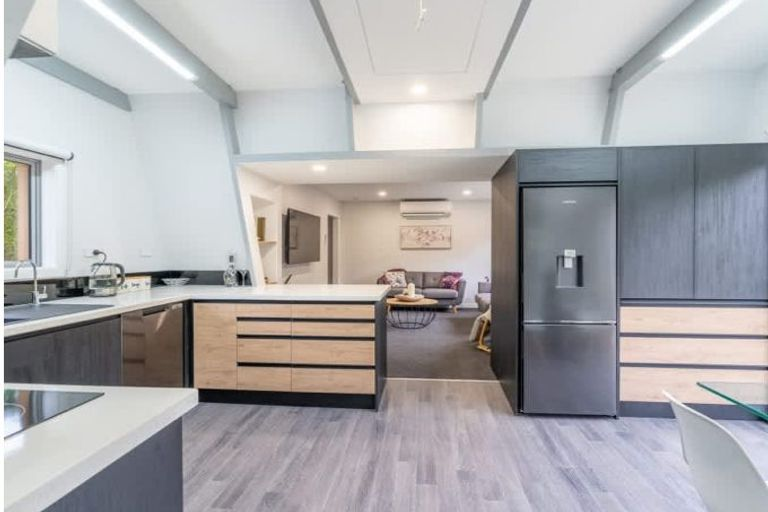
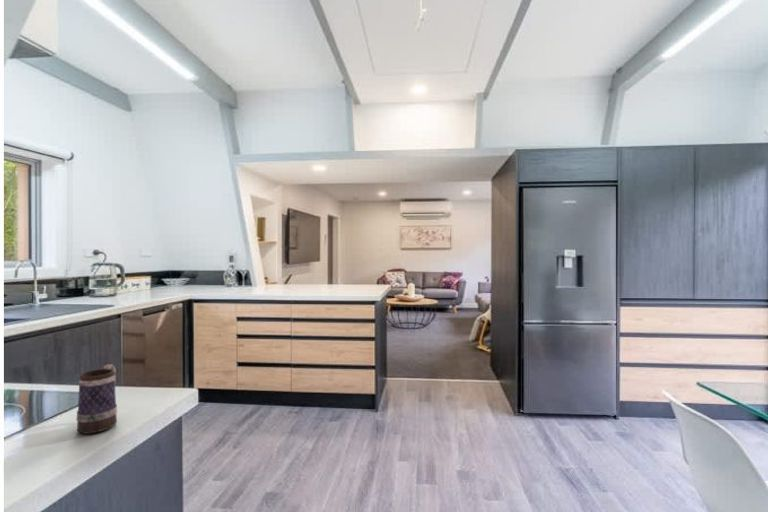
+ mug [76,363,118,435]
